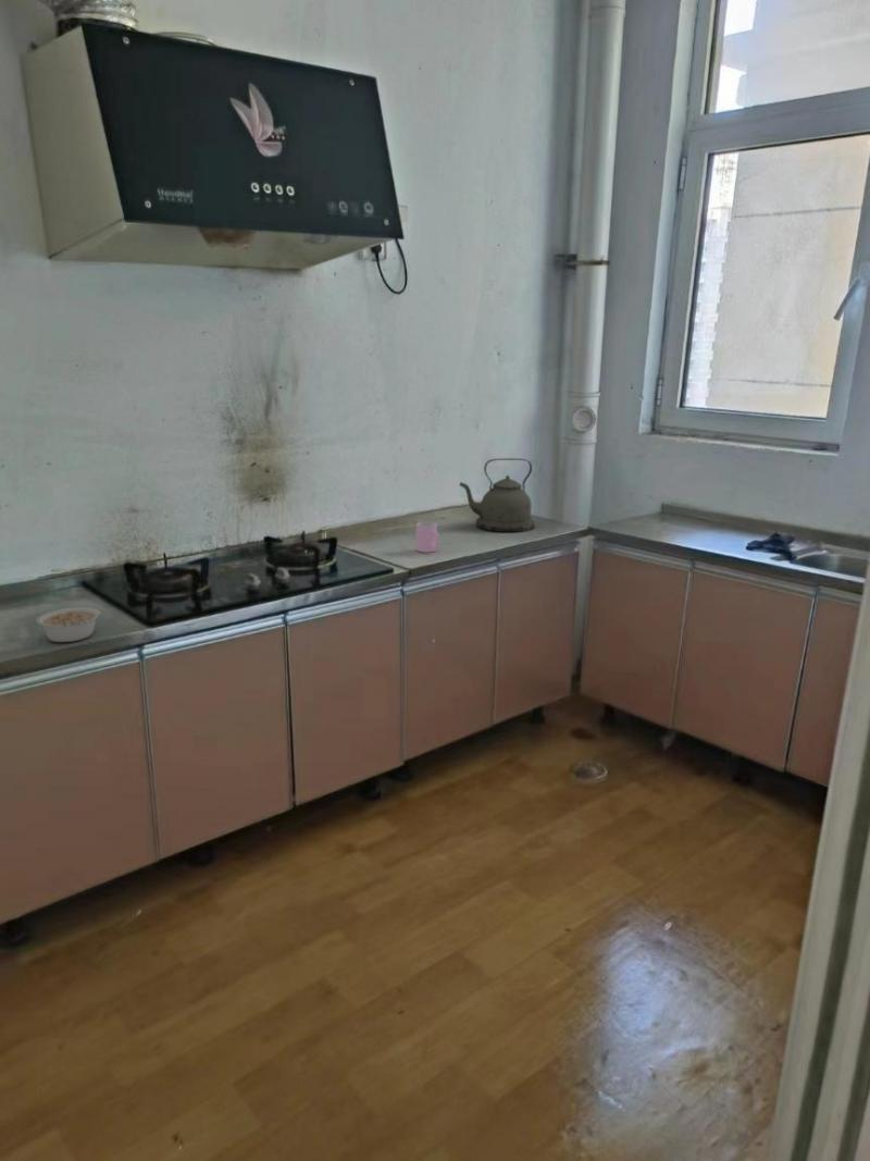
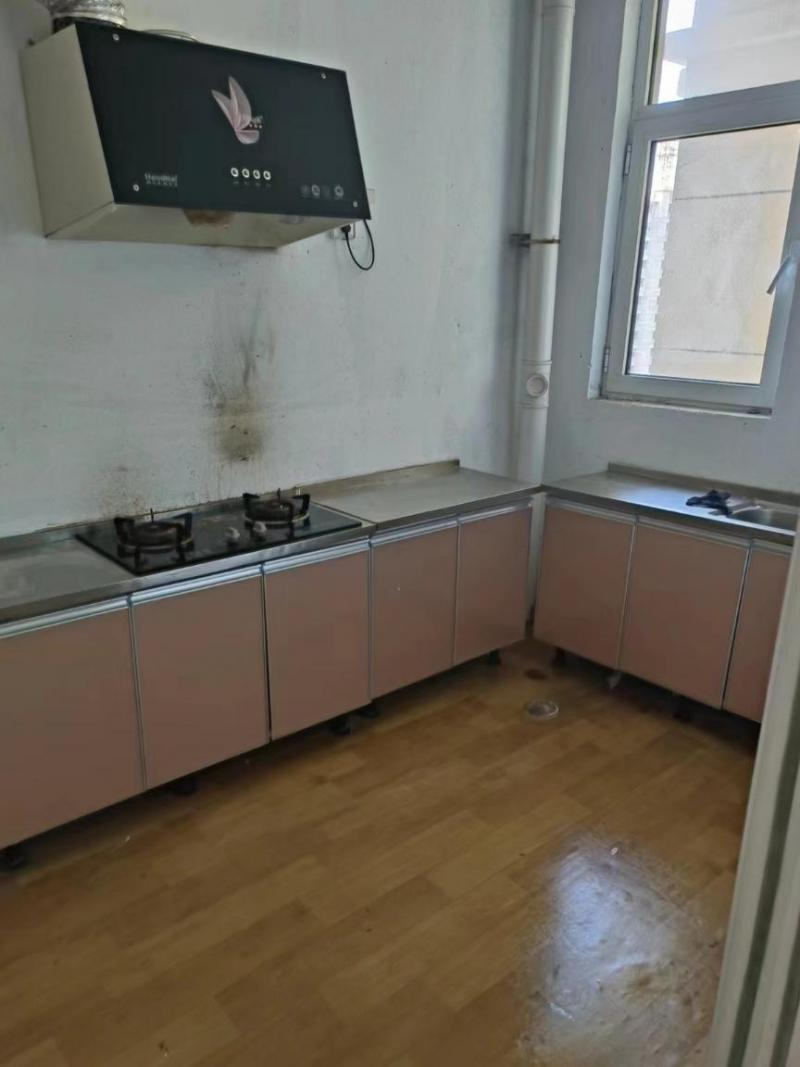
- cup [414,521,440,553]
- legume [36,606,112,643]
- kettle [459,457,536,533]
